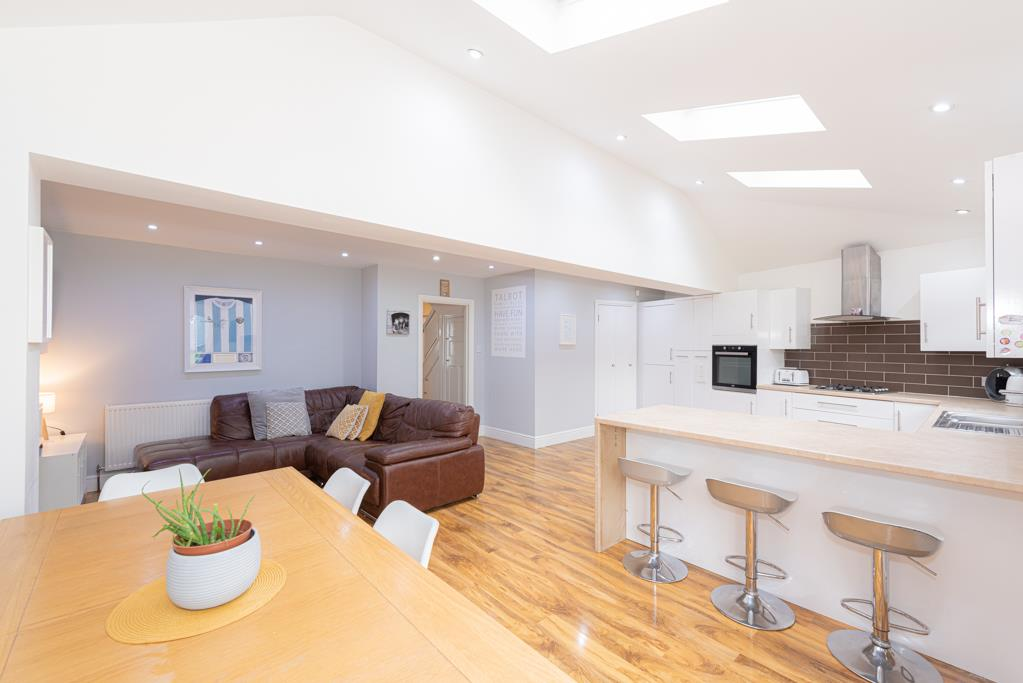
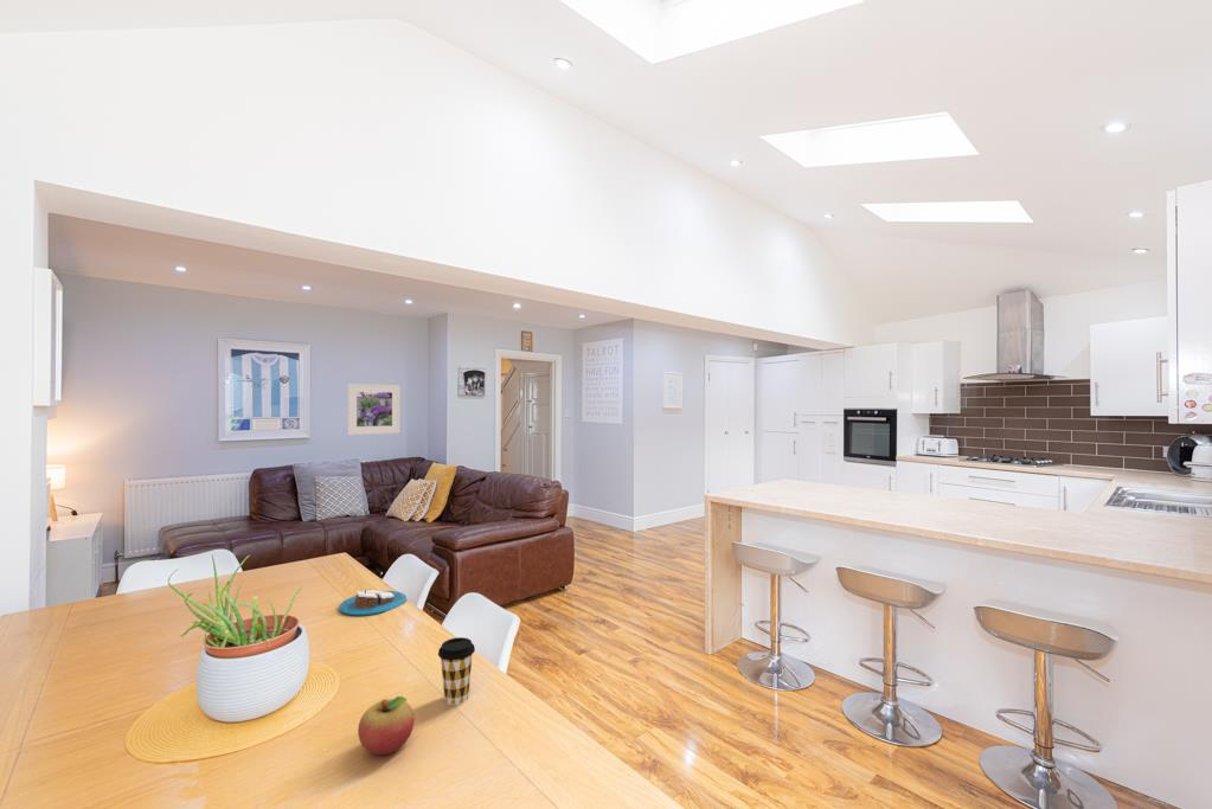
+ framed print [347,383,402,436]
+ coffee cup [437,636,476,706]
+ candle [339,584,408,617]
+ fruit [357,695,416,756]
